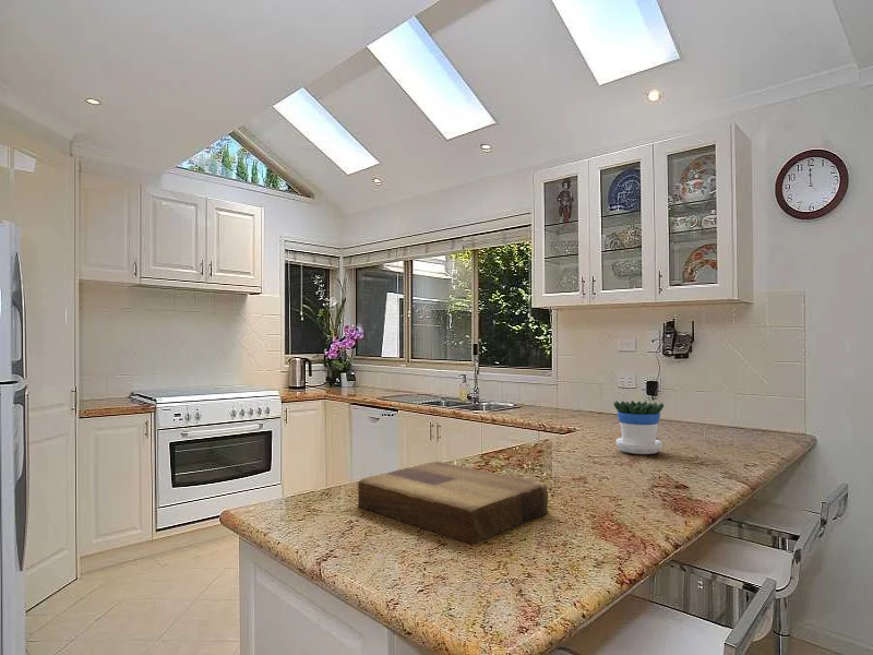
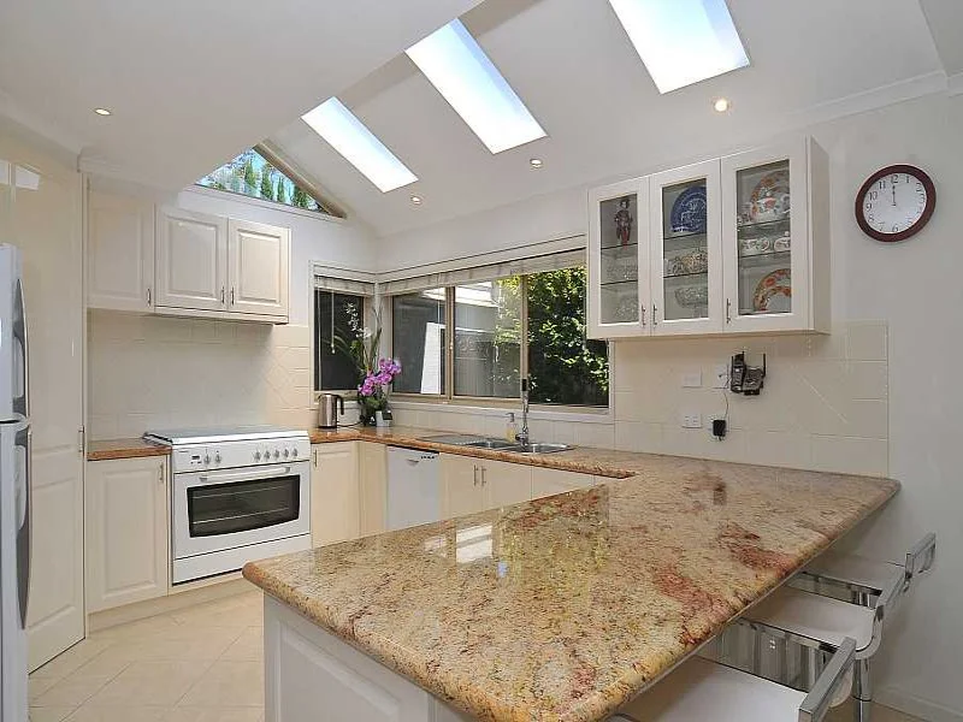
- cutting board [357,461,549,545]
- flowerpot [612,400,665,455]
